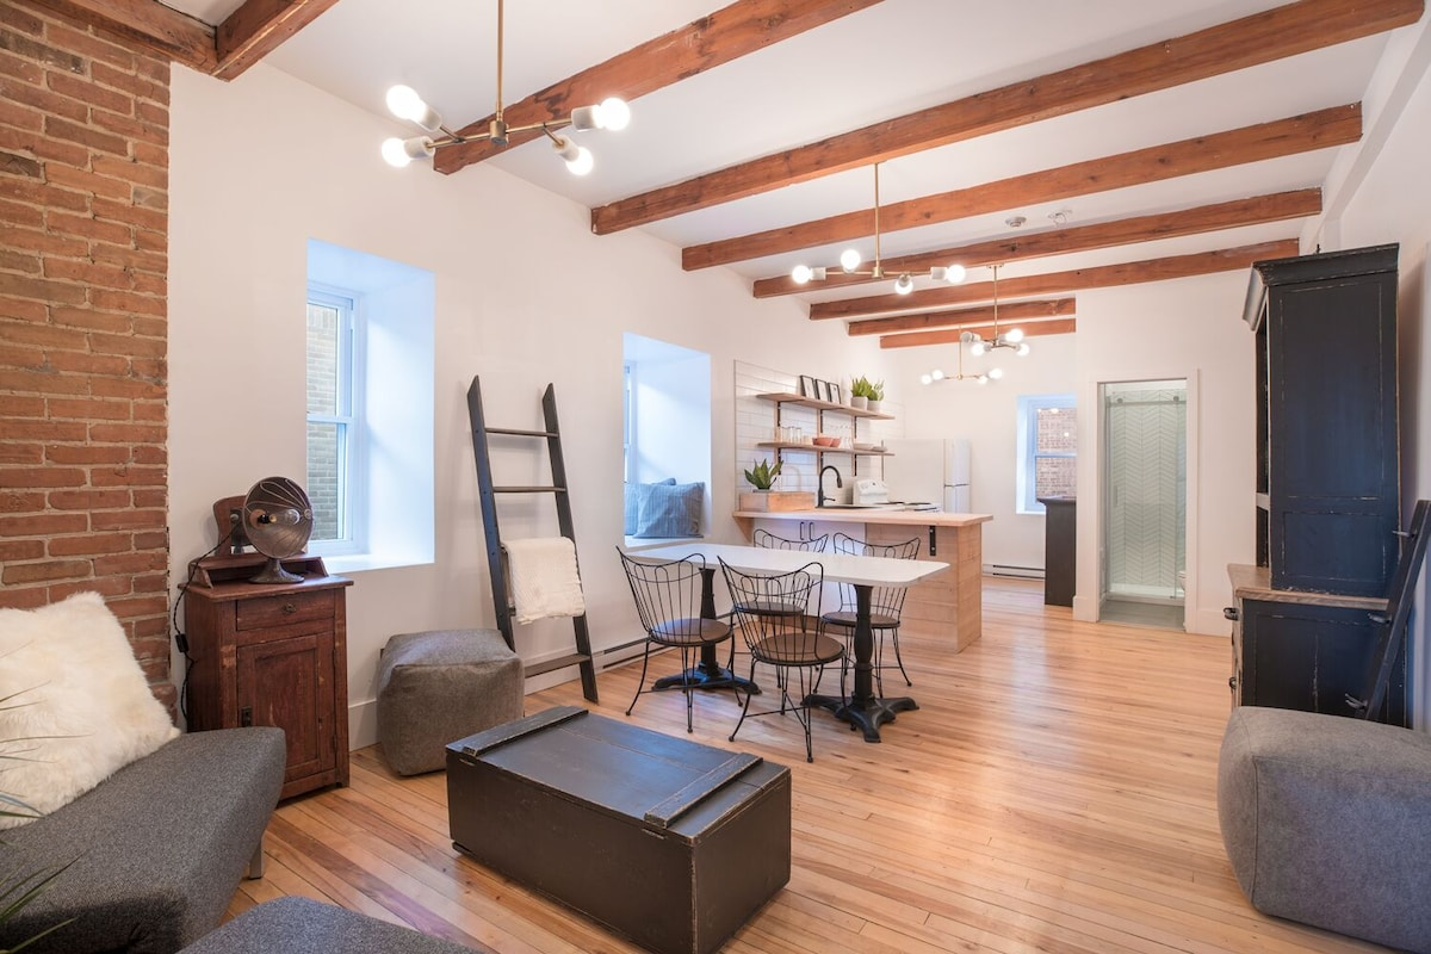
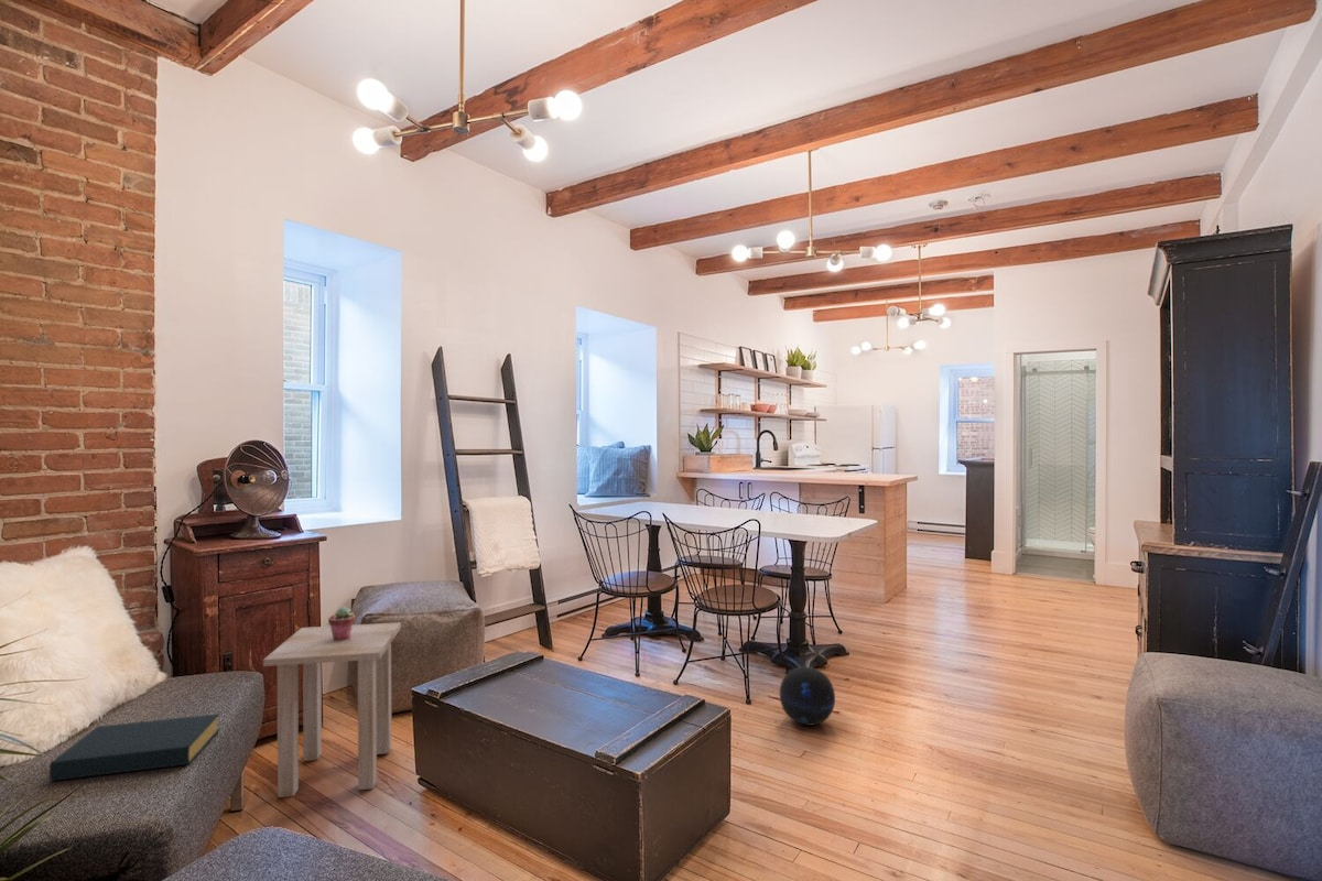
+ potted succulent [327,606,356,641]
+ side table [262,621,402,798]
+ hardback book [48,713,221,782]
+ ball [779,665,836,727]
